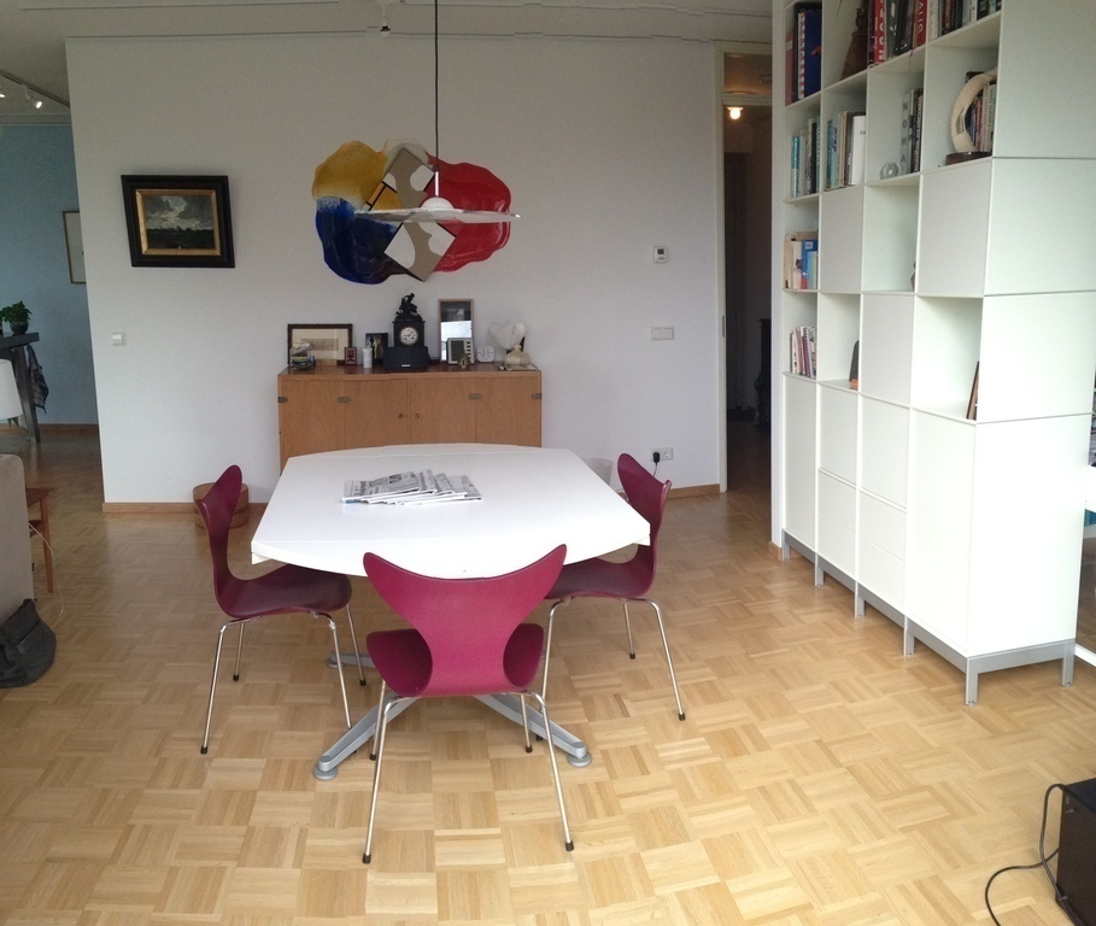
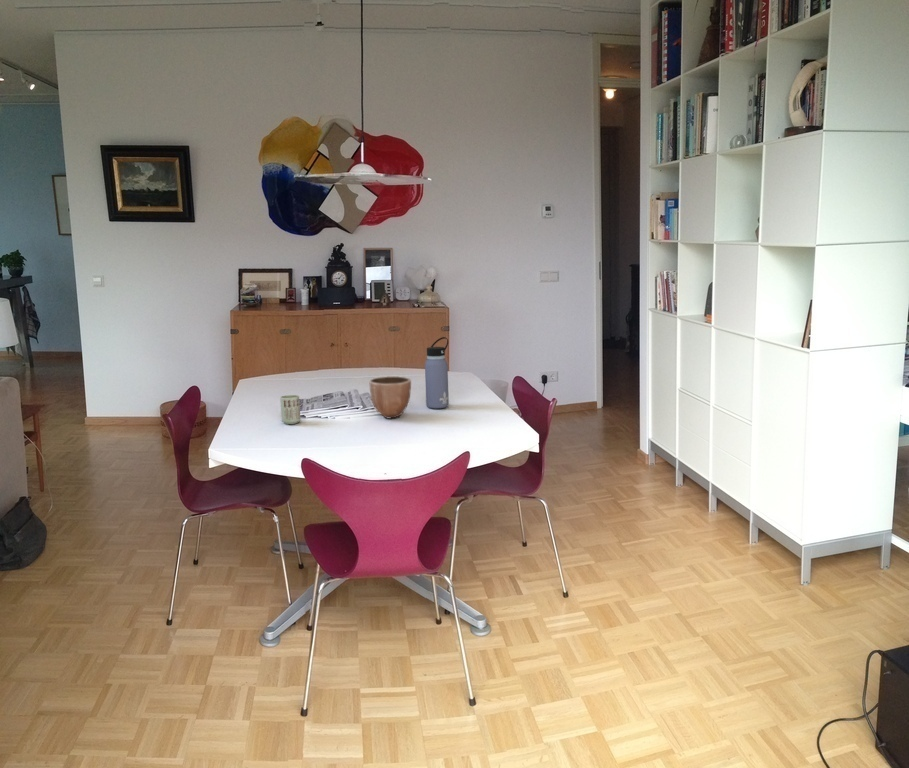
+ decorative bowl [369,375,412,420]
+ cup [279,394,302,425]
+ water bottle [424,336,450,409]
